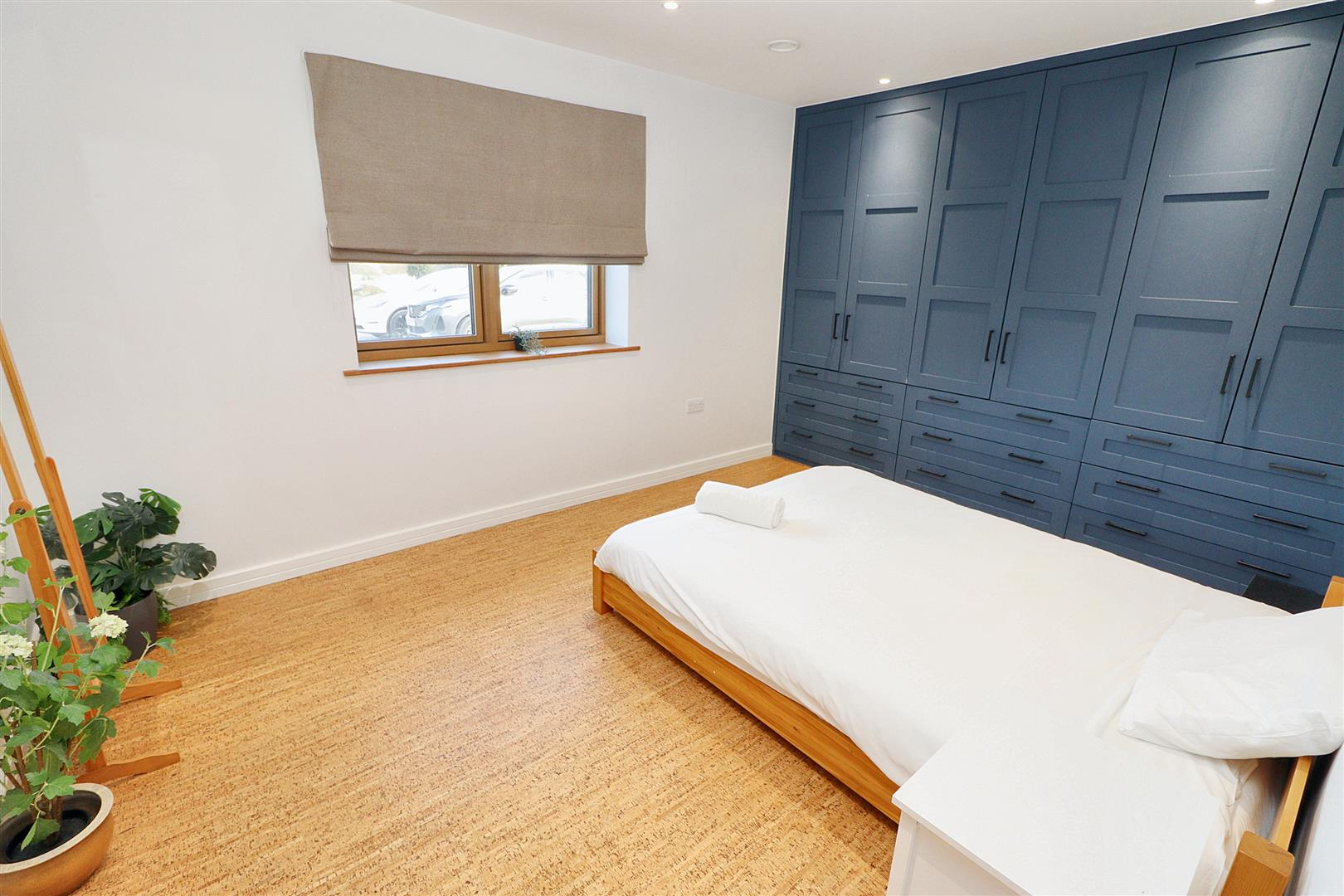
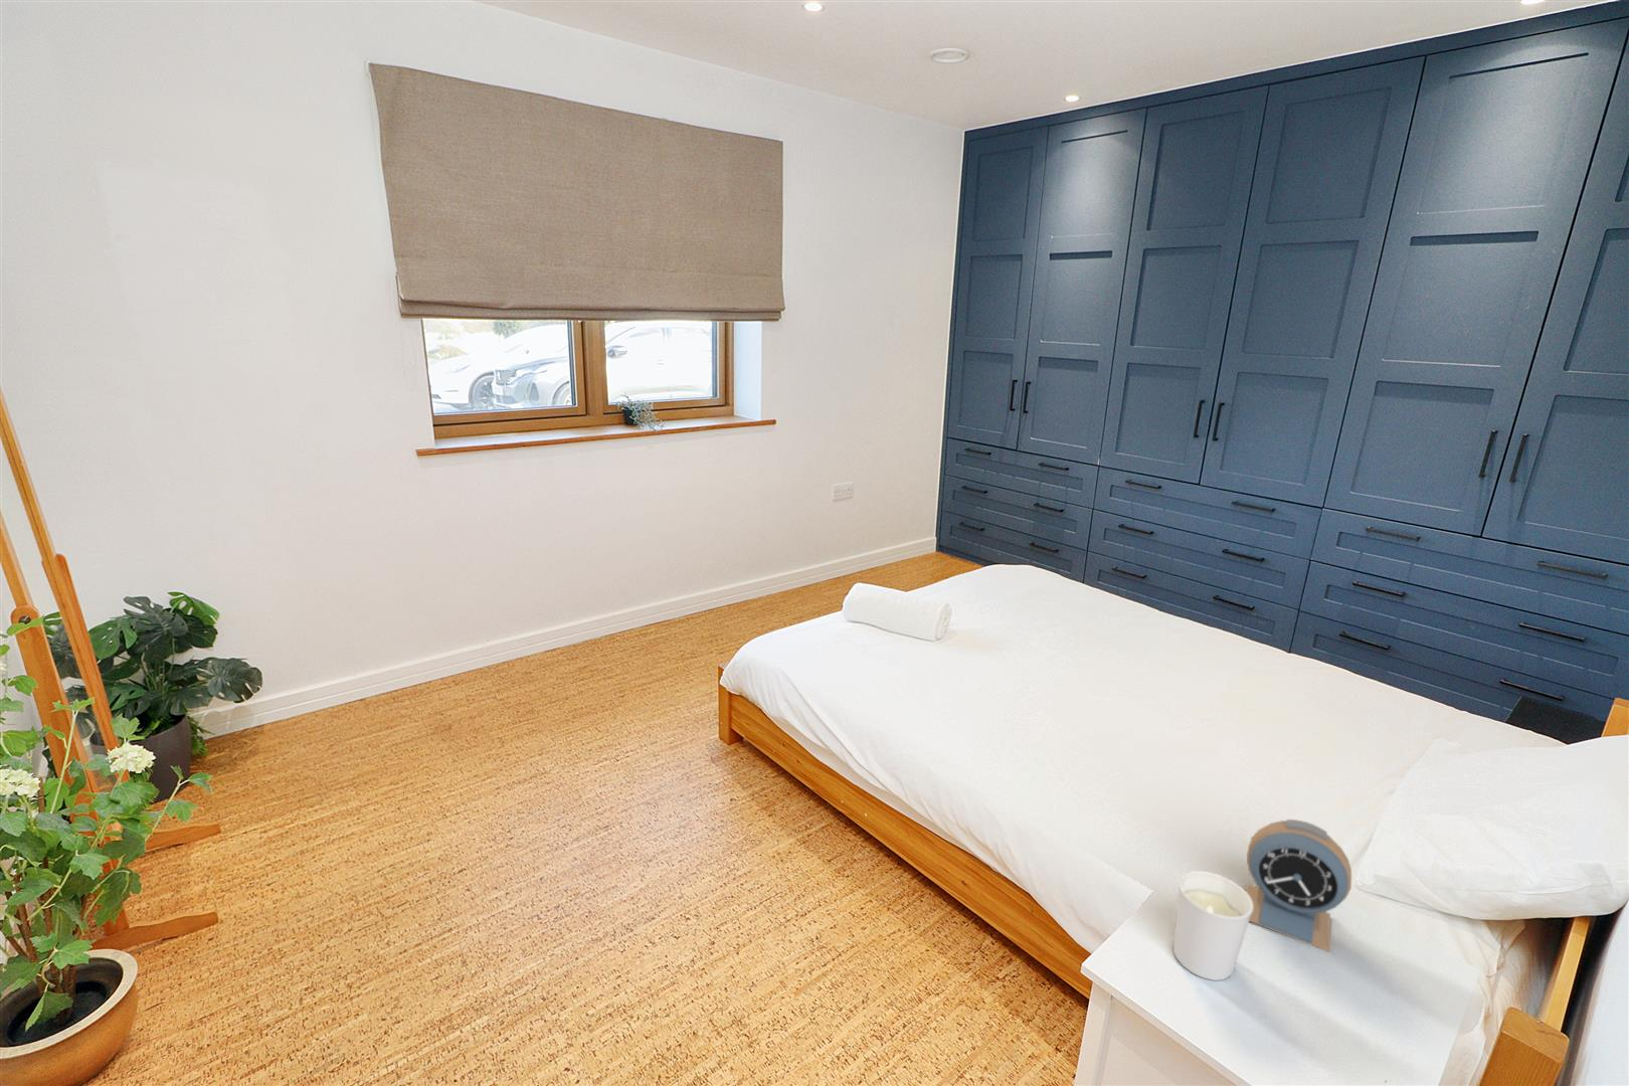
+ candle holder [1172,870,1253,982]
+ alarm clock [1245,818,1353,953]
